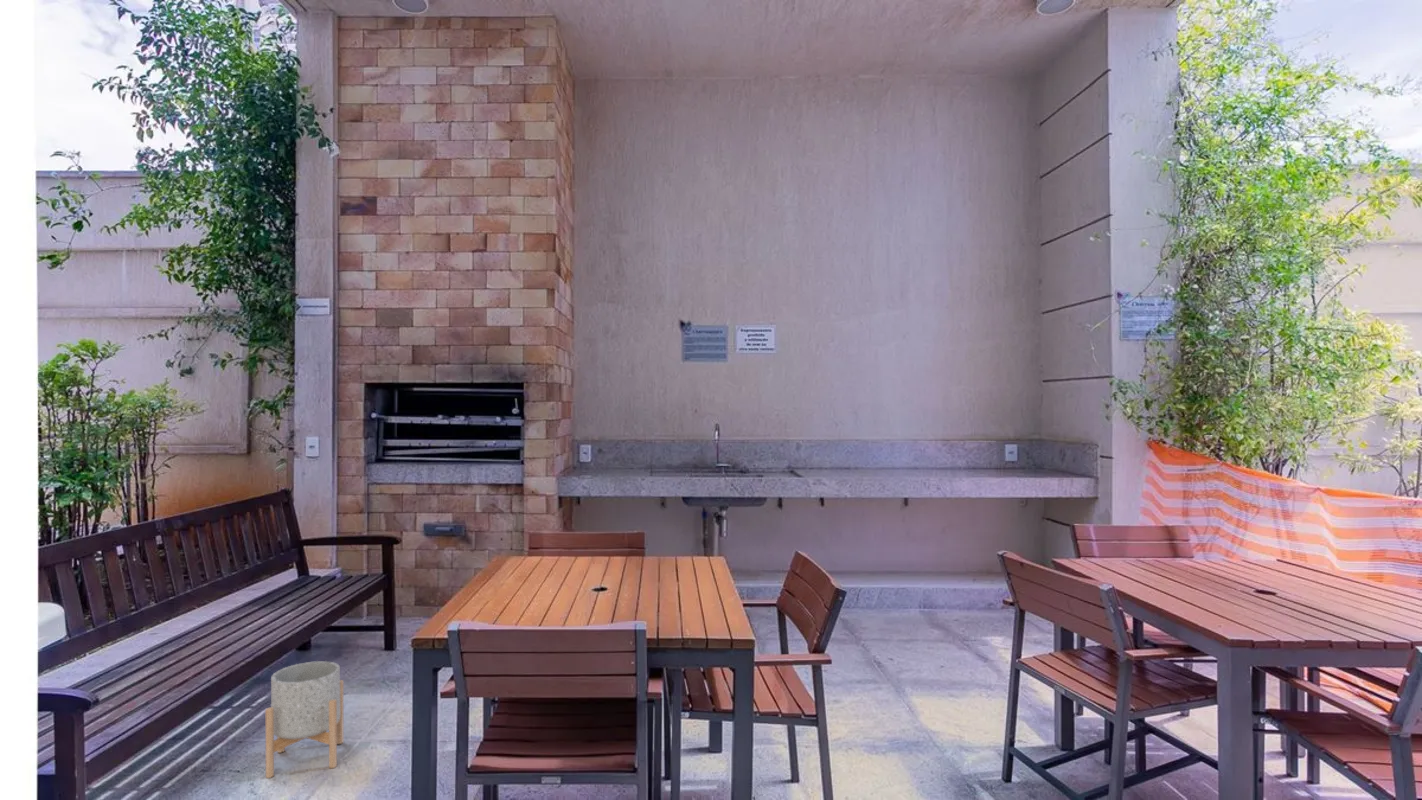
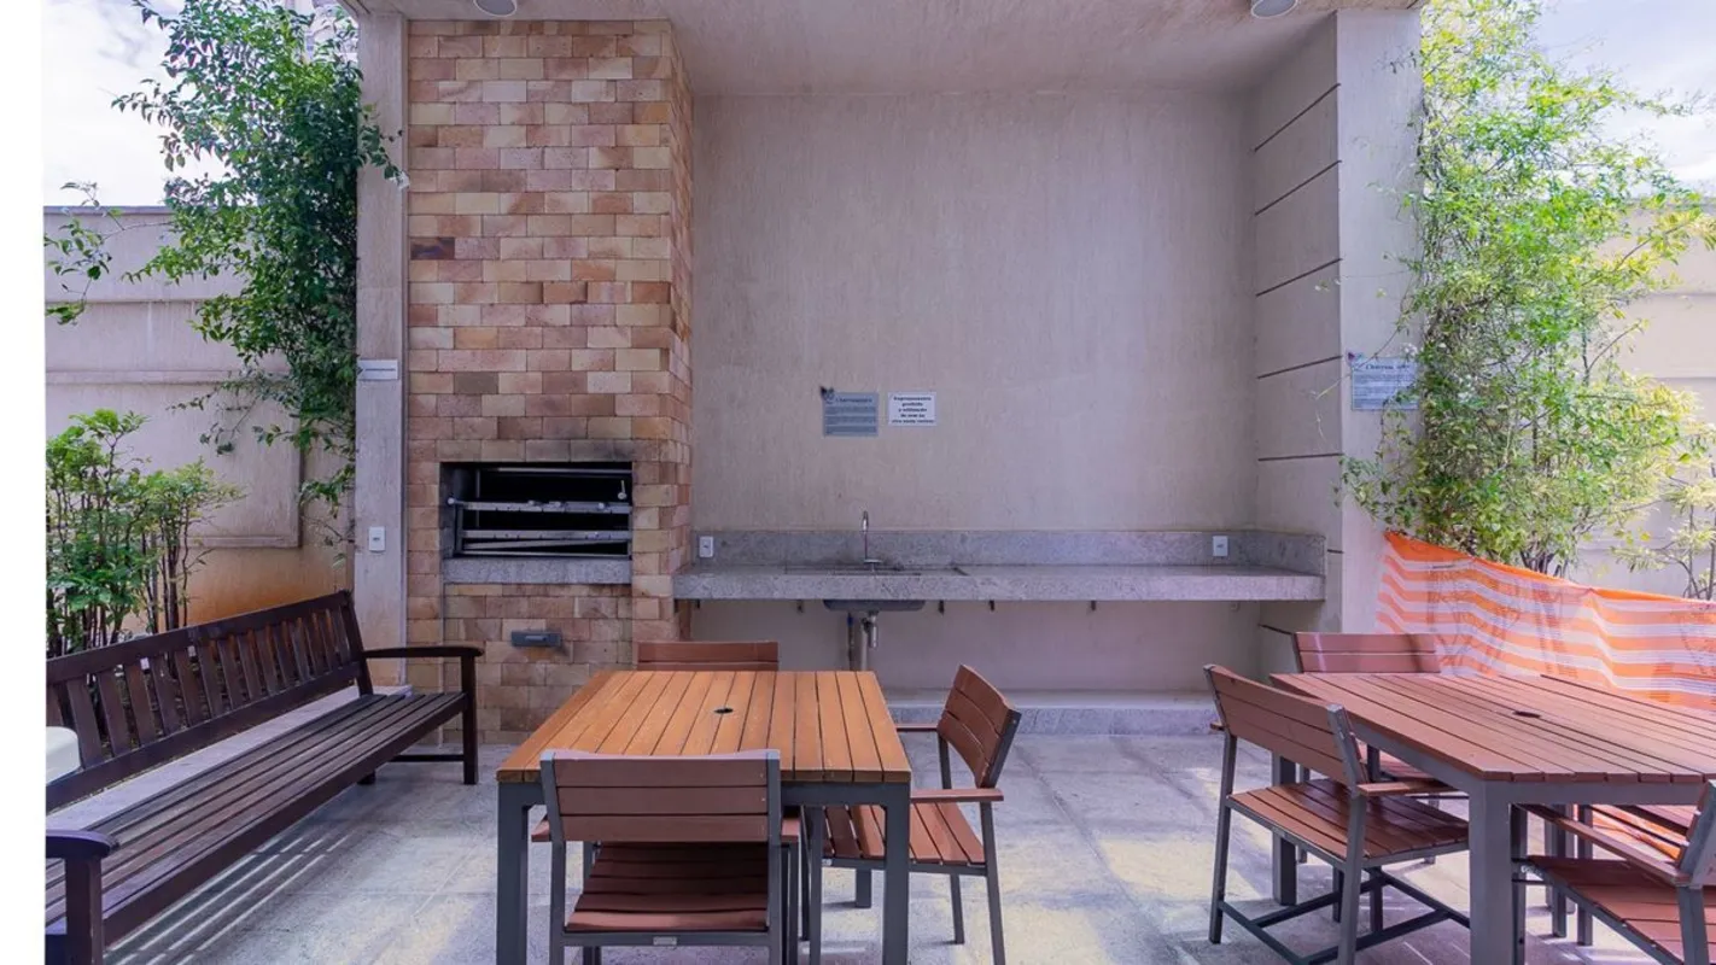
- planter [264,660,344,779]
